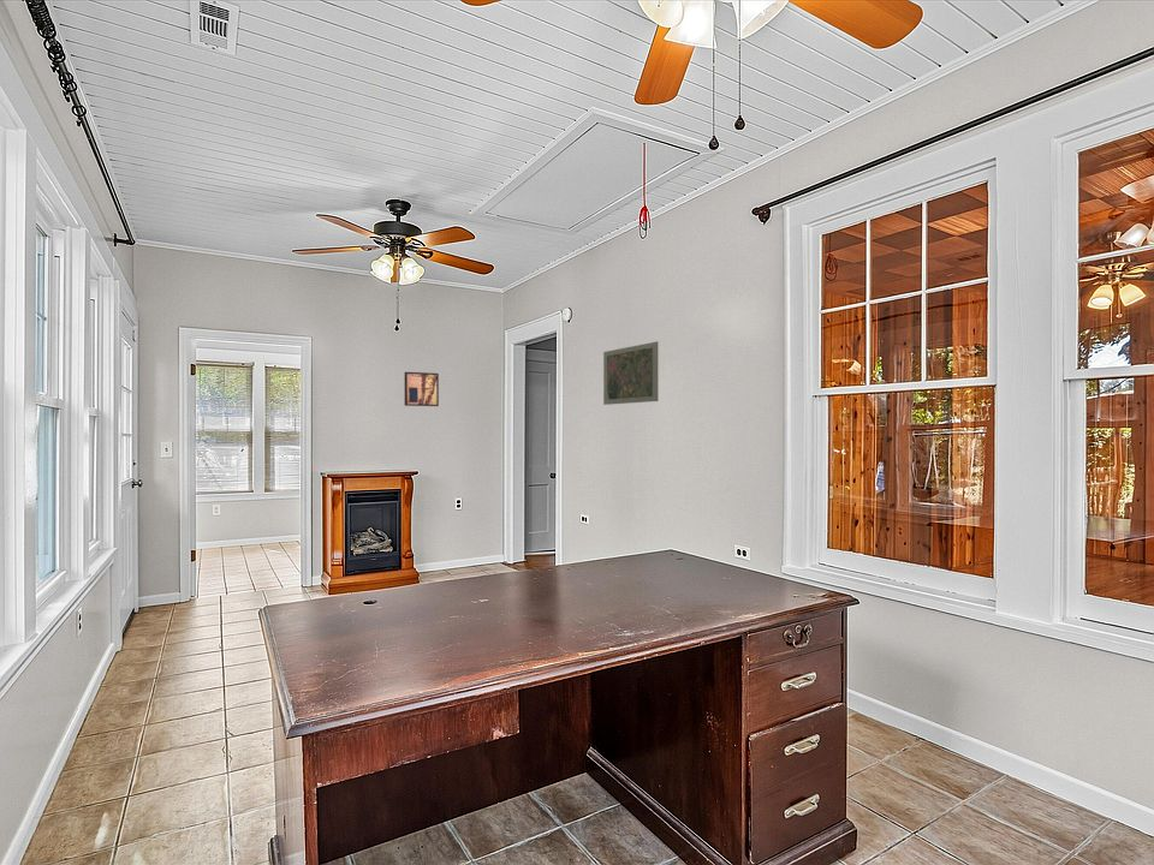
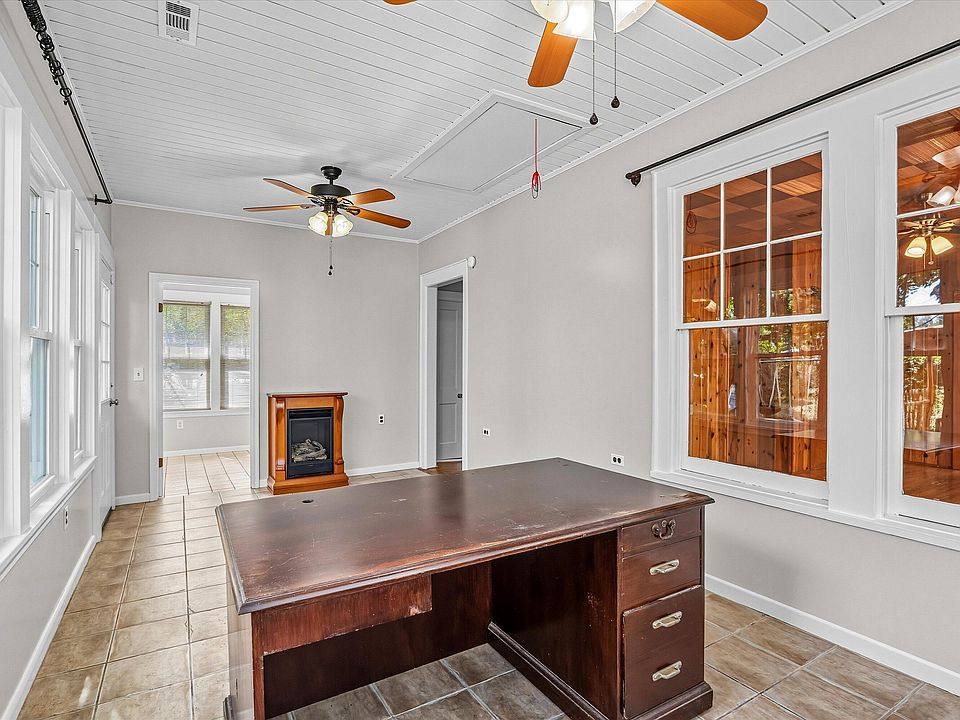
- road map [602,340,659,406]
- wall art [404,371,440,407]
